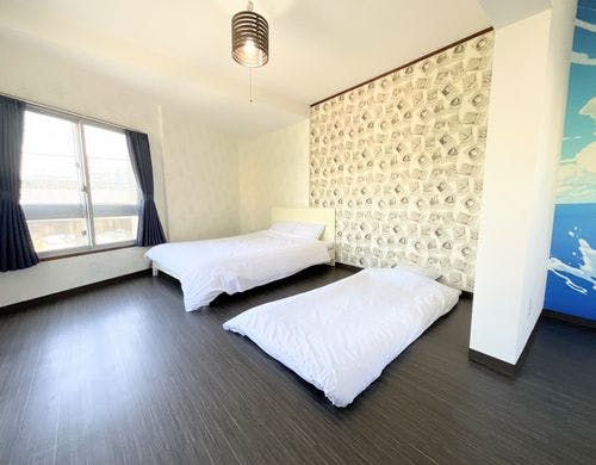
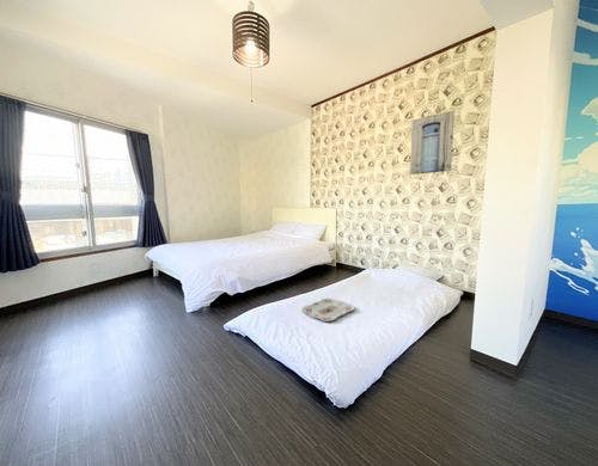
+ serving tray [301,298,355,323]
+ wall art [409,110,456,176]
